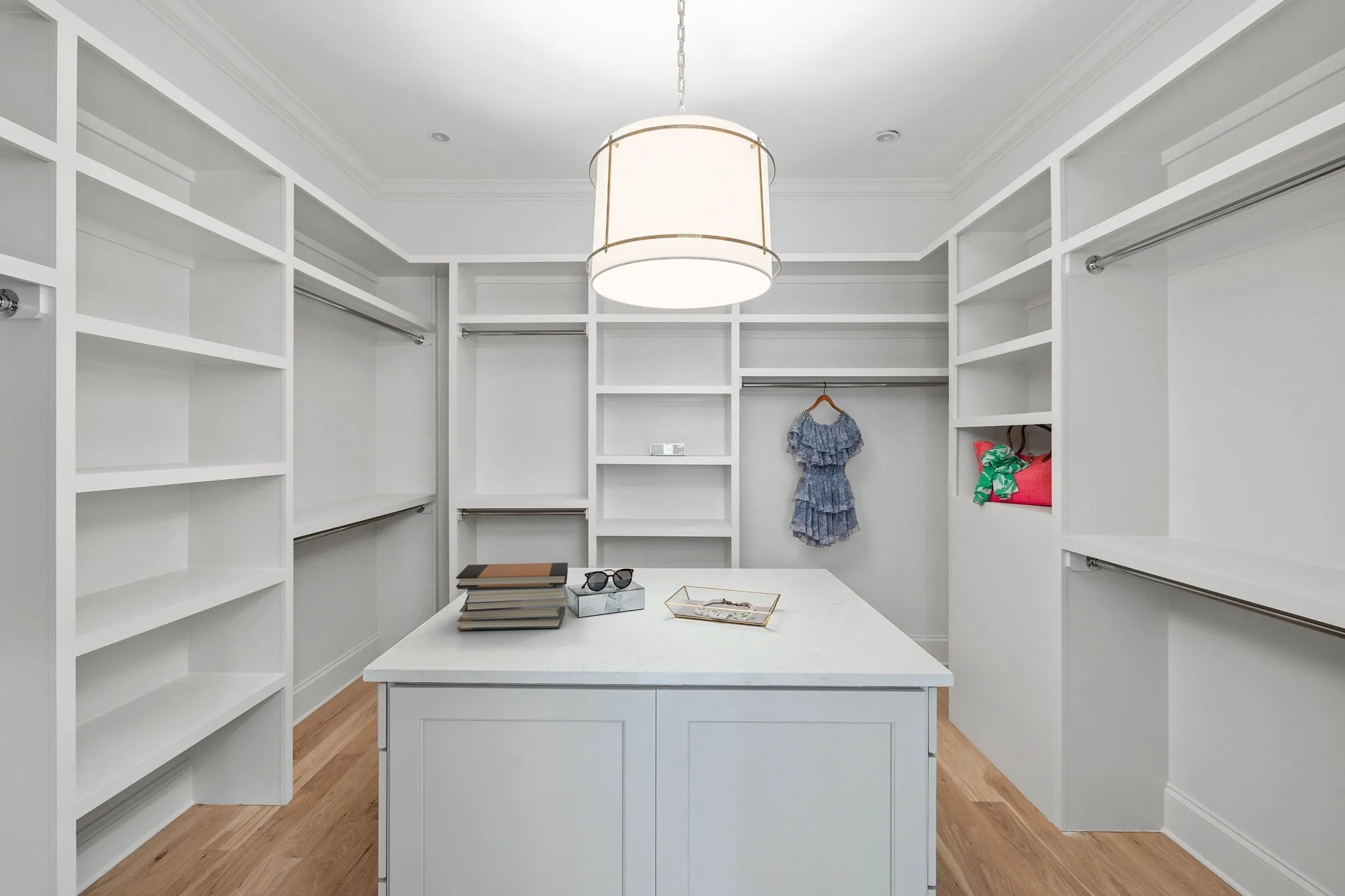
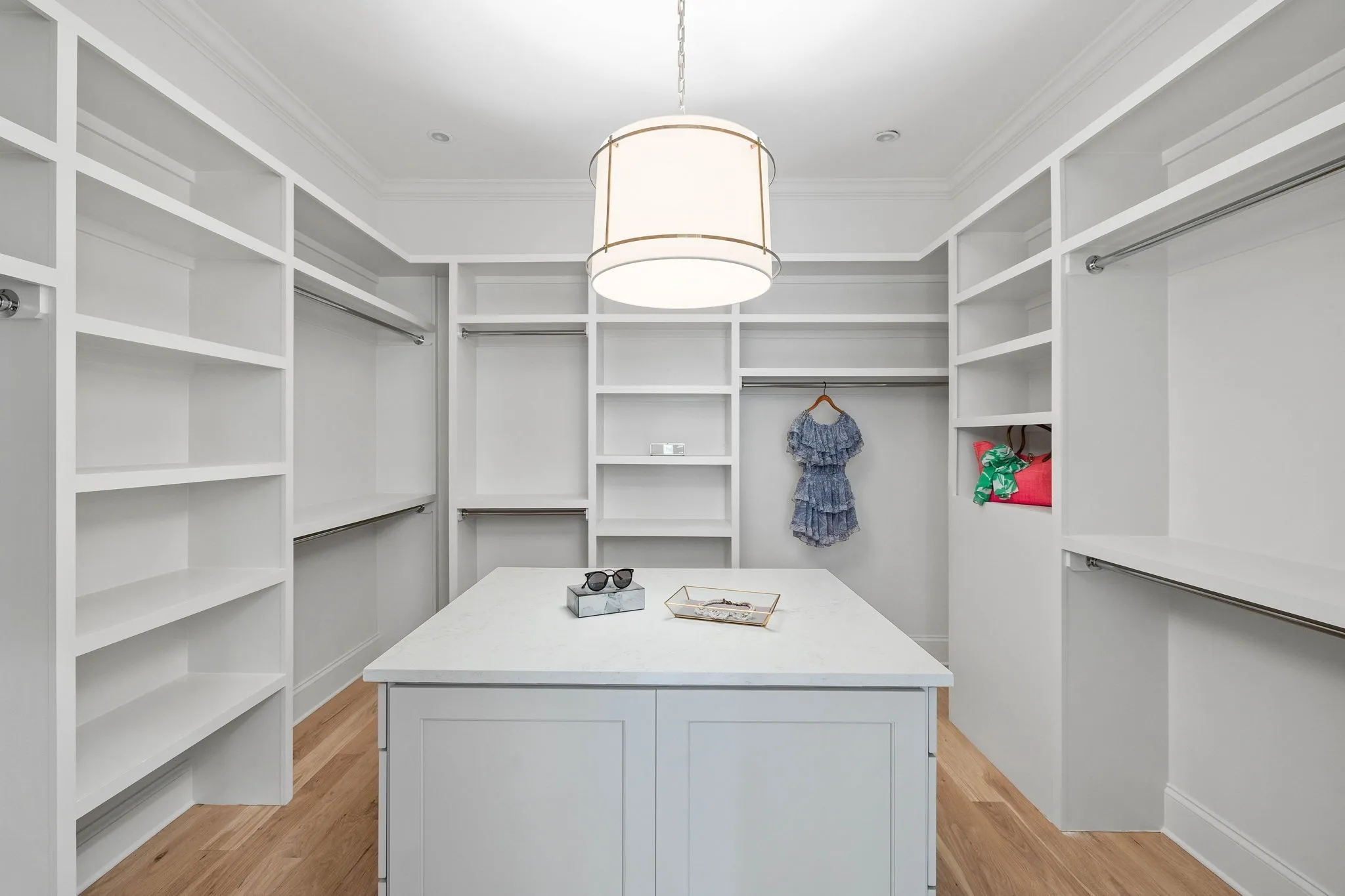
- book stack [456,562,569,630]
